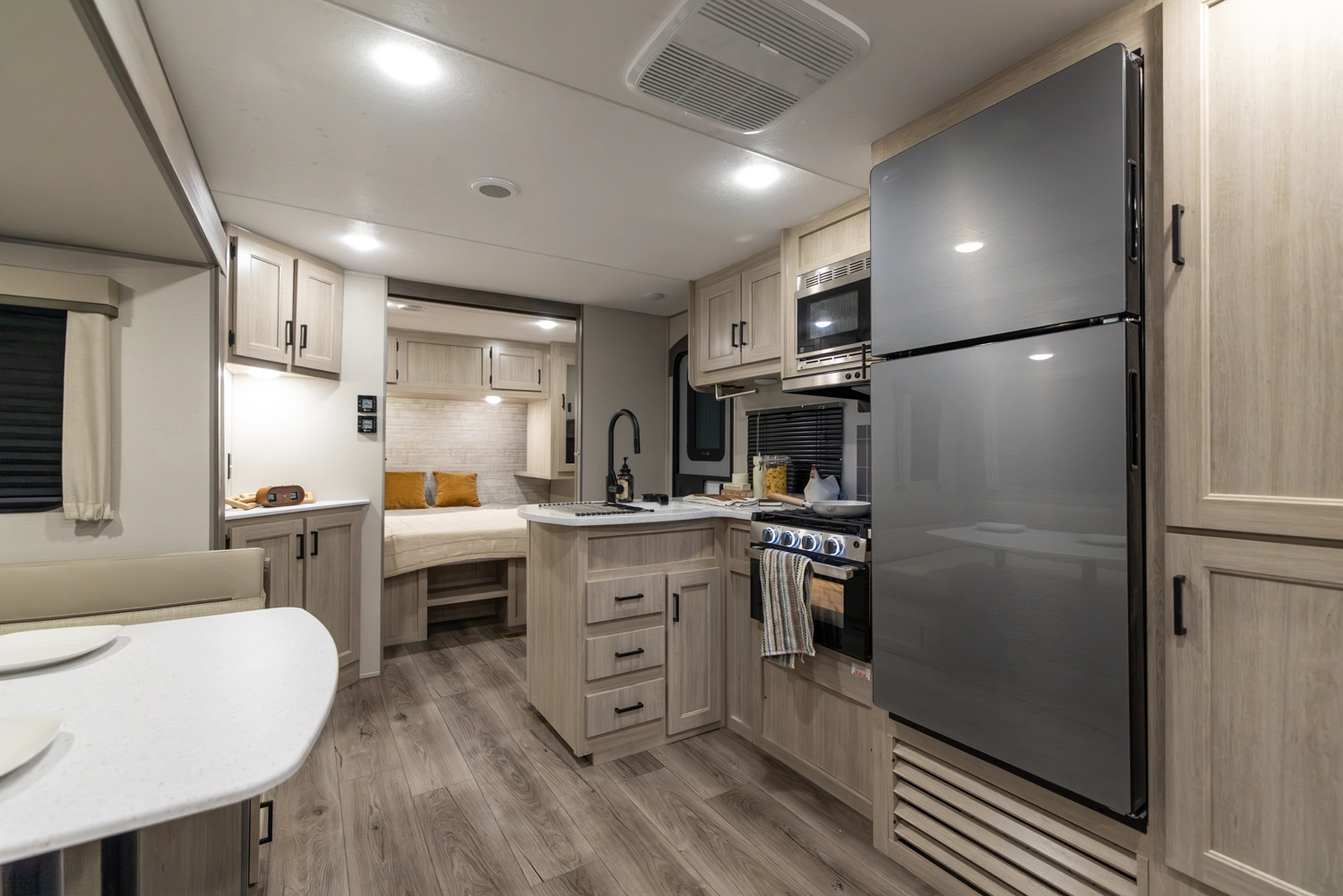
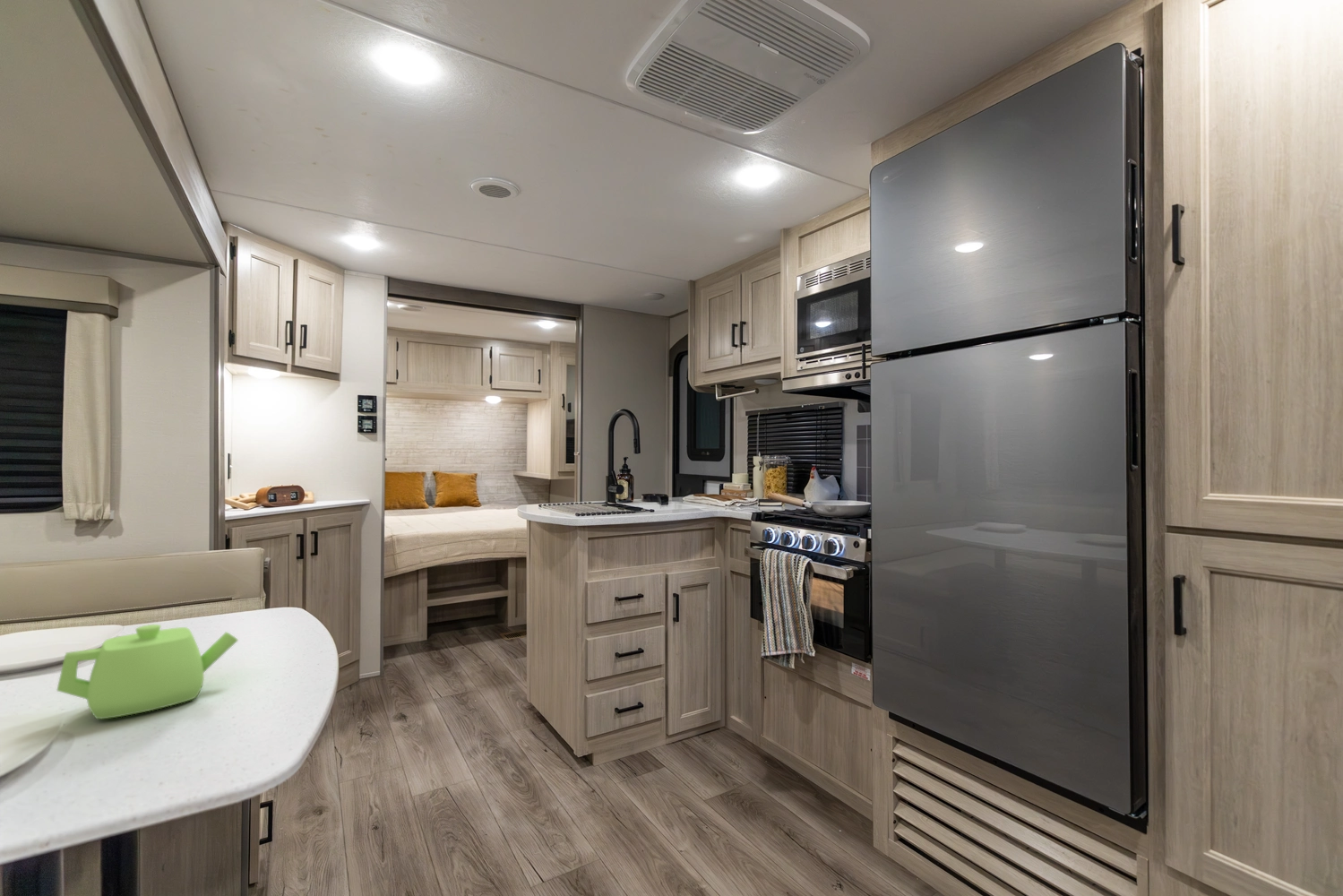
+ teapot [56,624,239,719]
